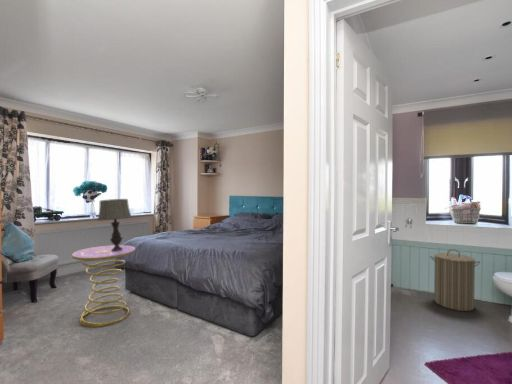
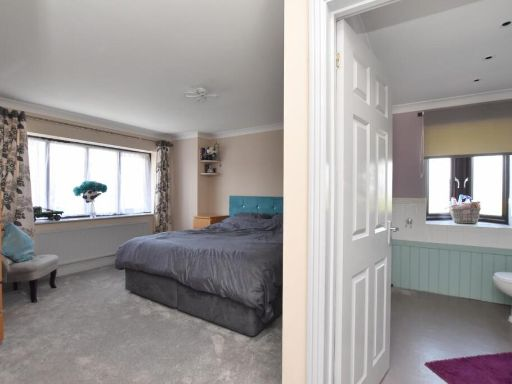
- side table [71,244,136,328]
- table lamp [97,198,133,251]
- laundry hamper [429,248,481,312]
